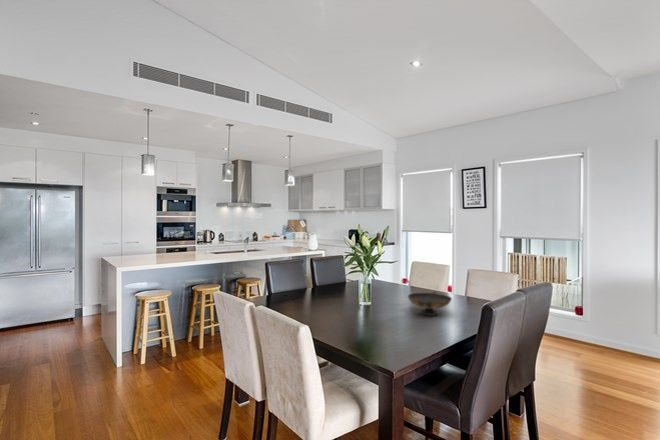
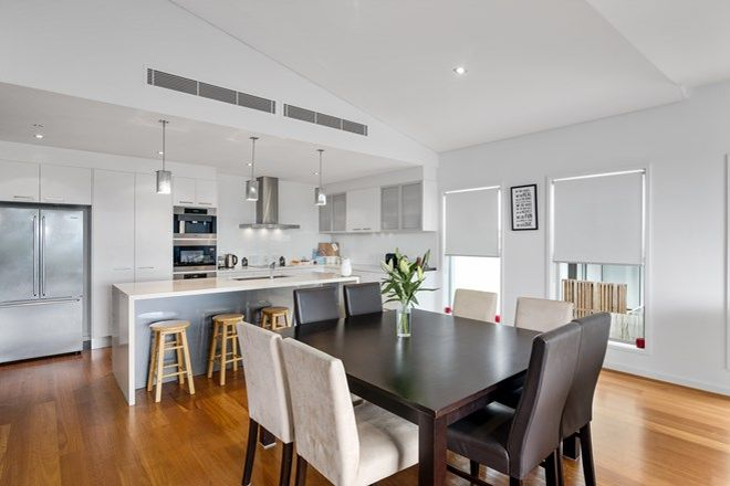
- decorative bowl [407,291,453,317]
